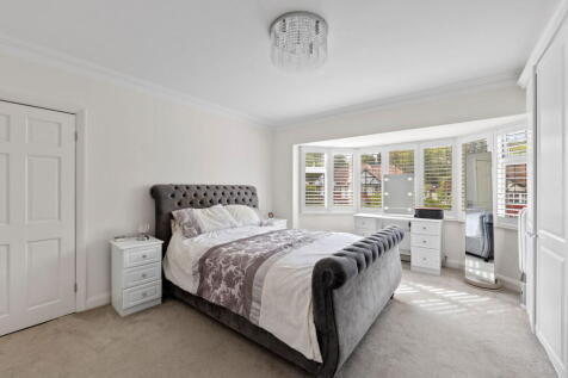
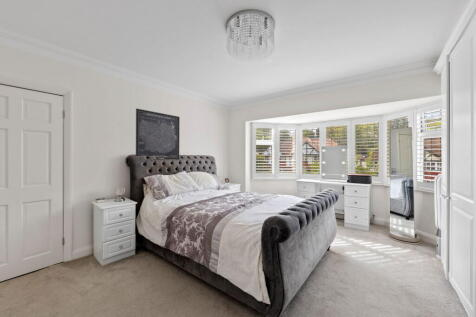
+ wall art [135,107,180,160]
